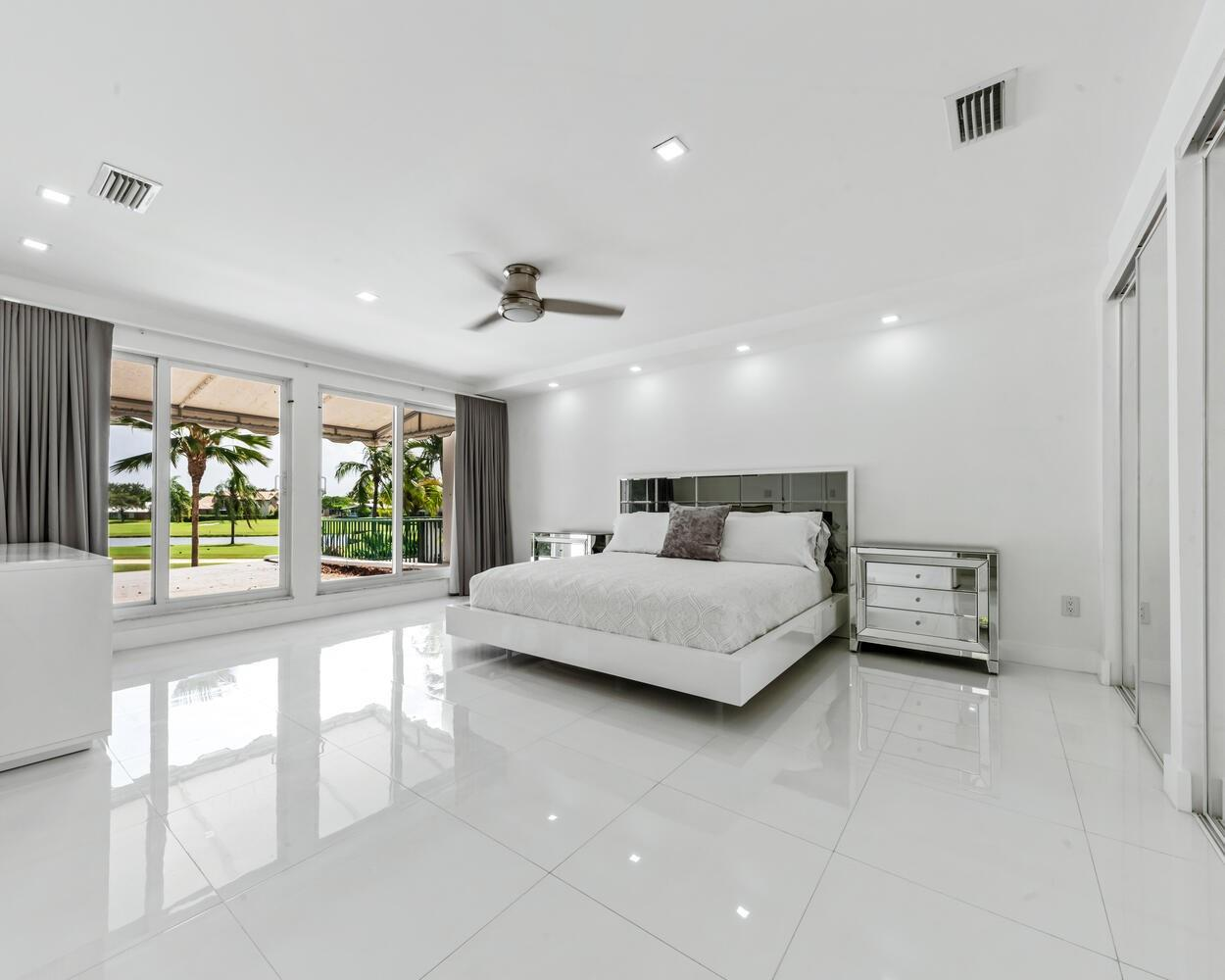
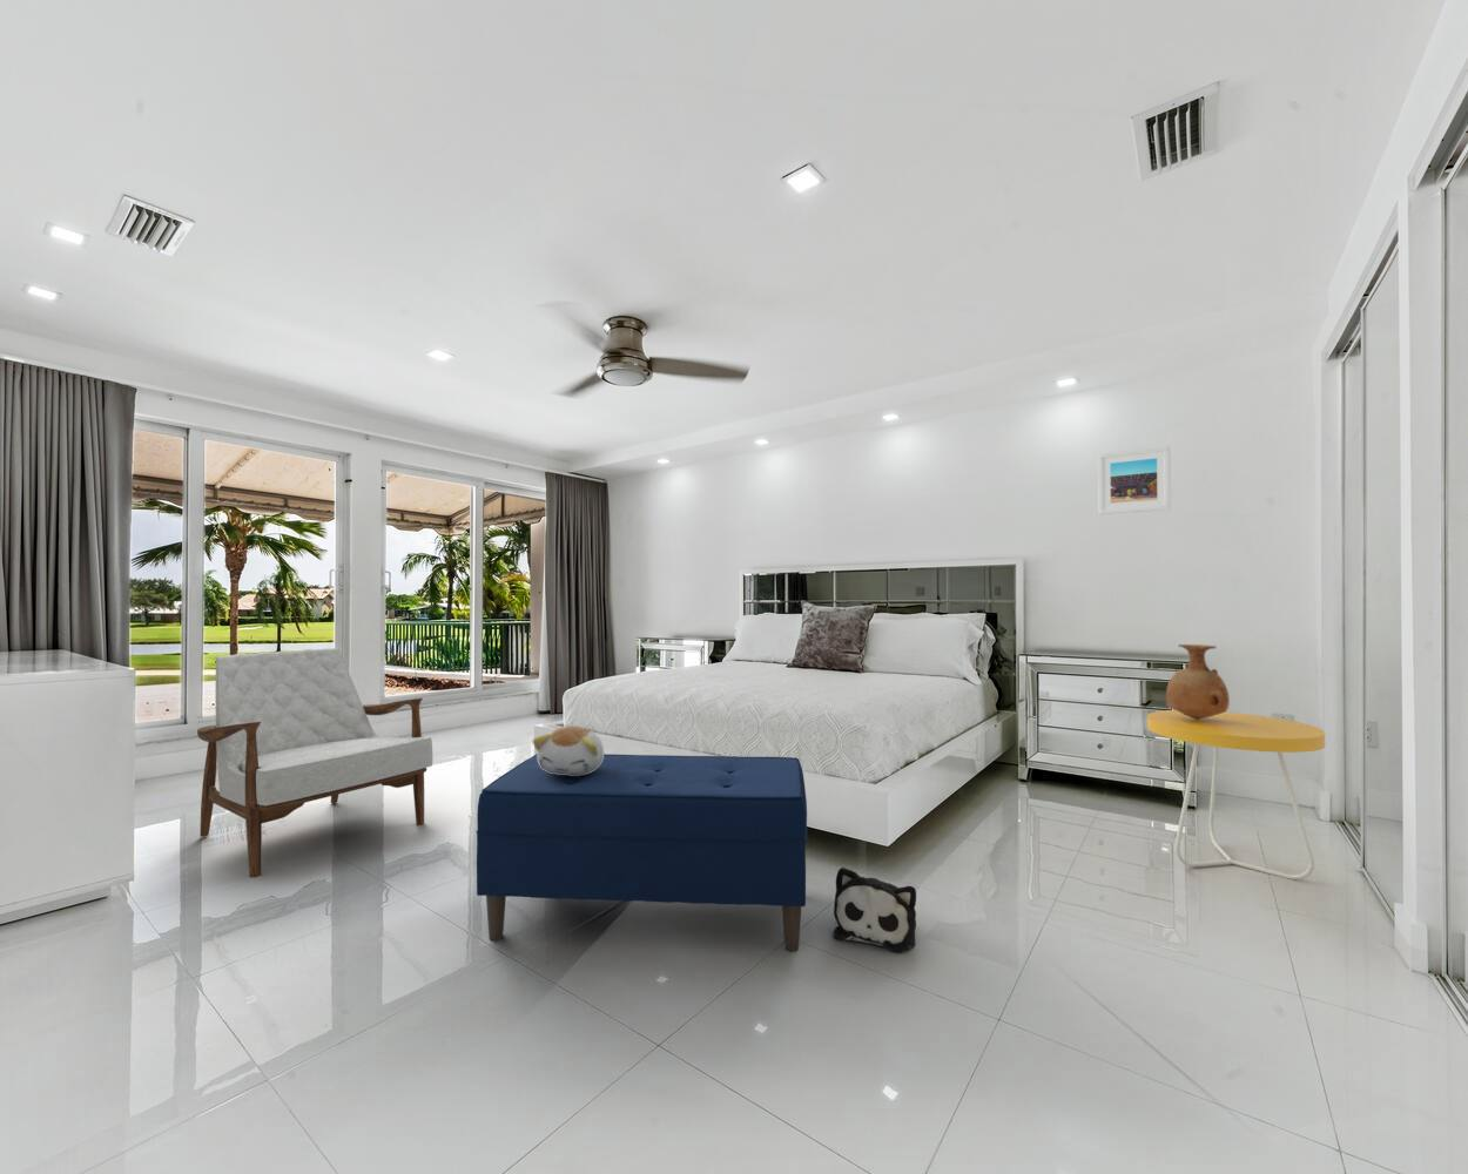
+ plush toy [531,726,605,776]
+ bench [476,752,808,954]
+ side table [1146,709,1325,880]
+ plush toy [833,866,917,952]
+ armchair [197,647,434,878]
+ vase [1165,643,1231,720]
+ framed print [1097,444,1172,515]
